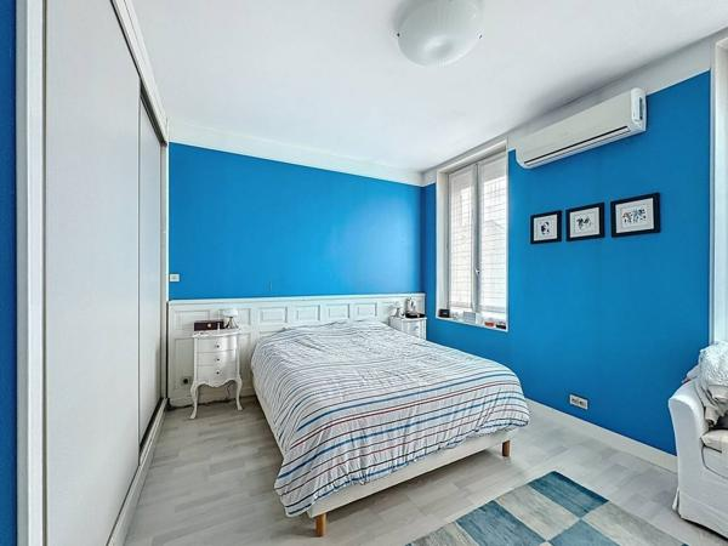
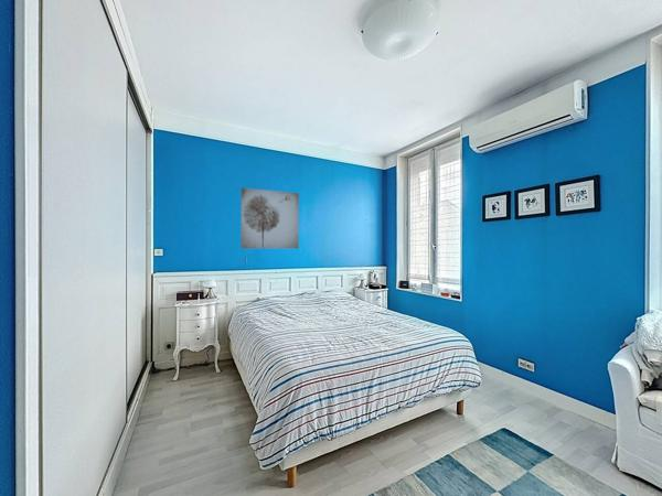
+ wall art [239,187,300,249]
